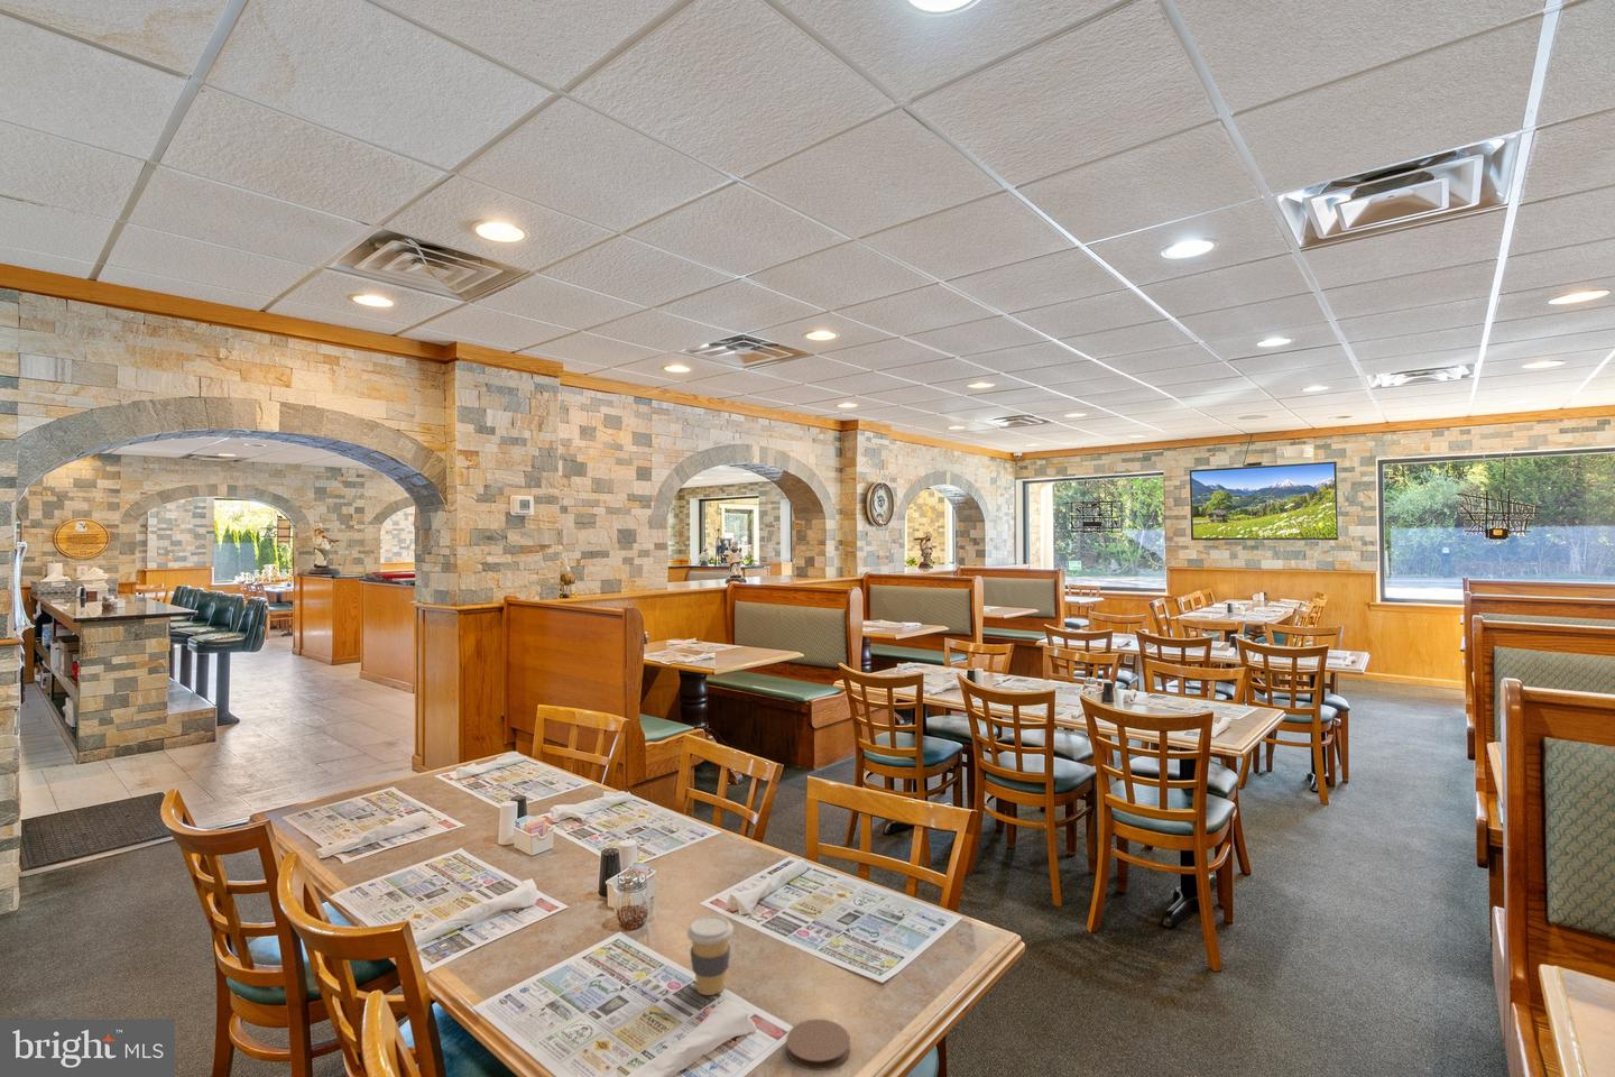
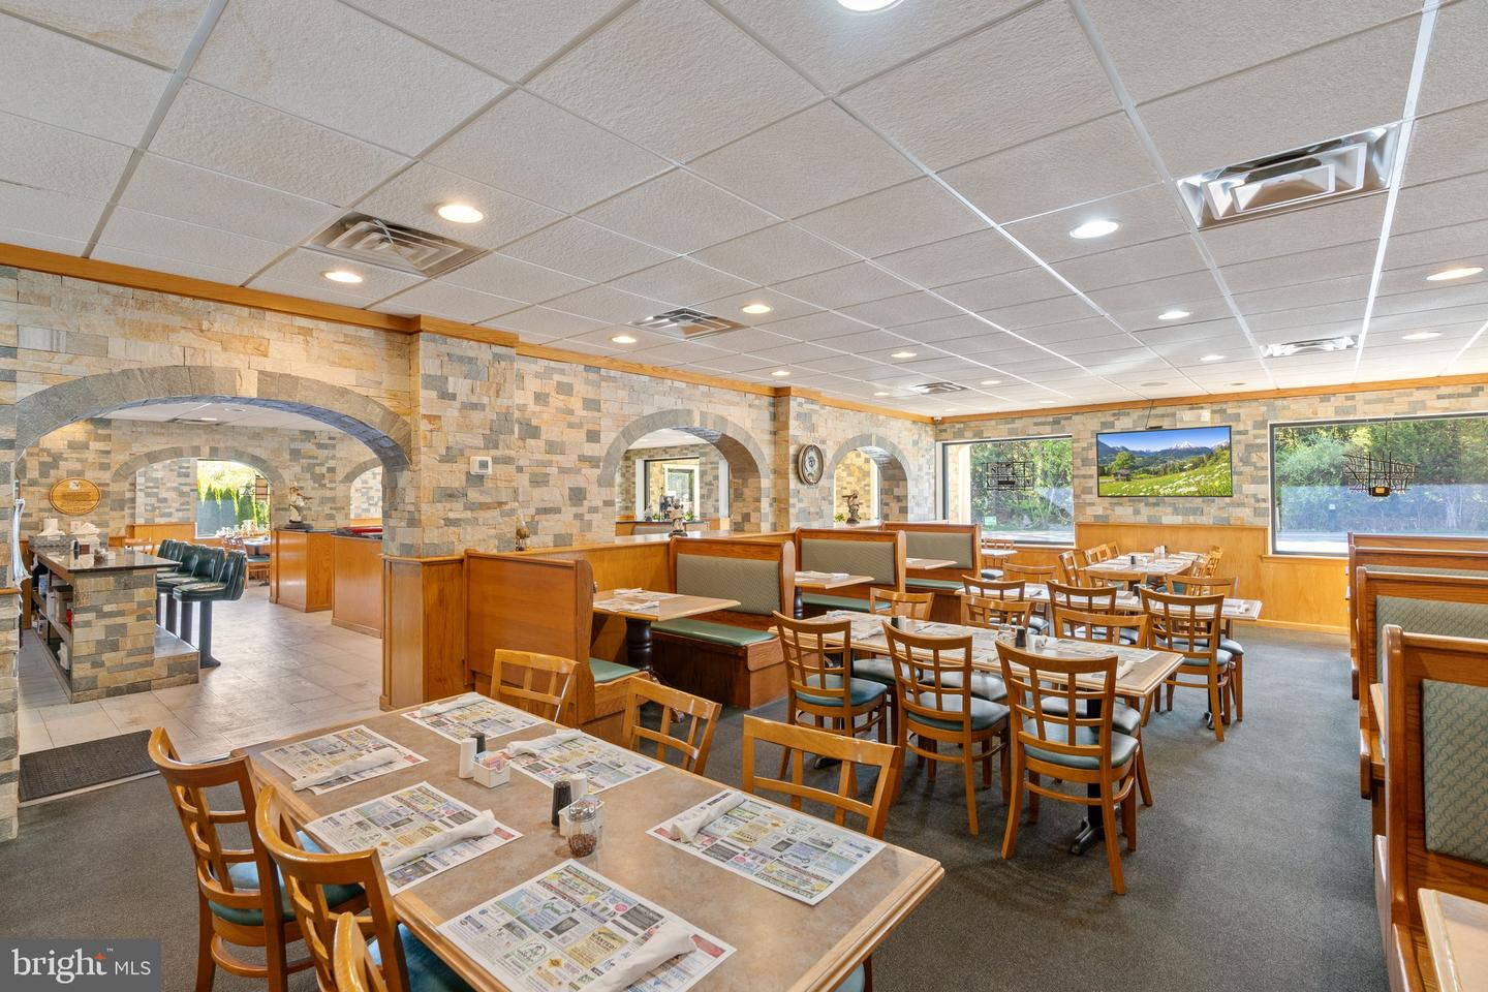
- coffee cup [686,915,734,996]
- coaster [785,1018,851,1071]
